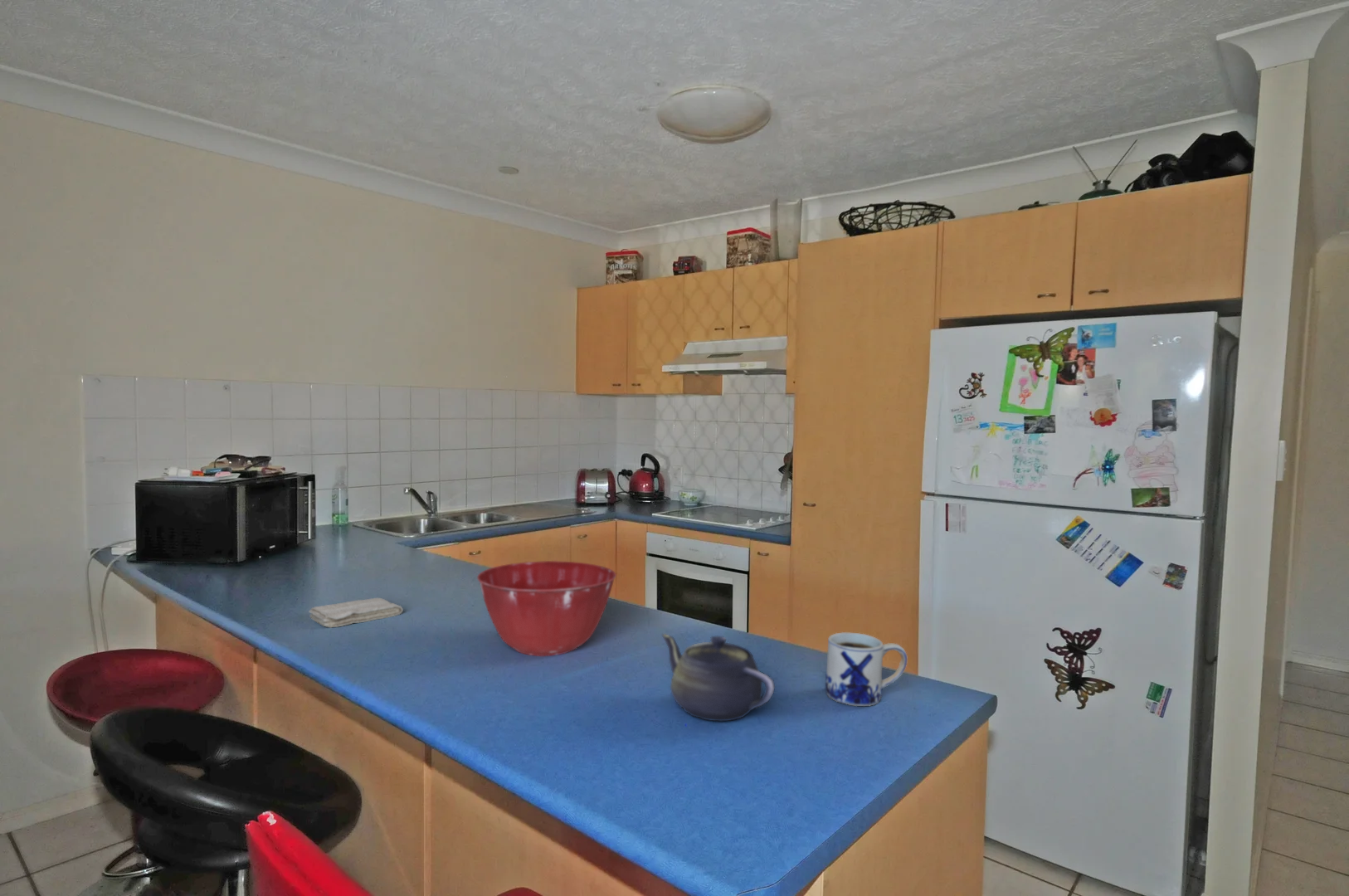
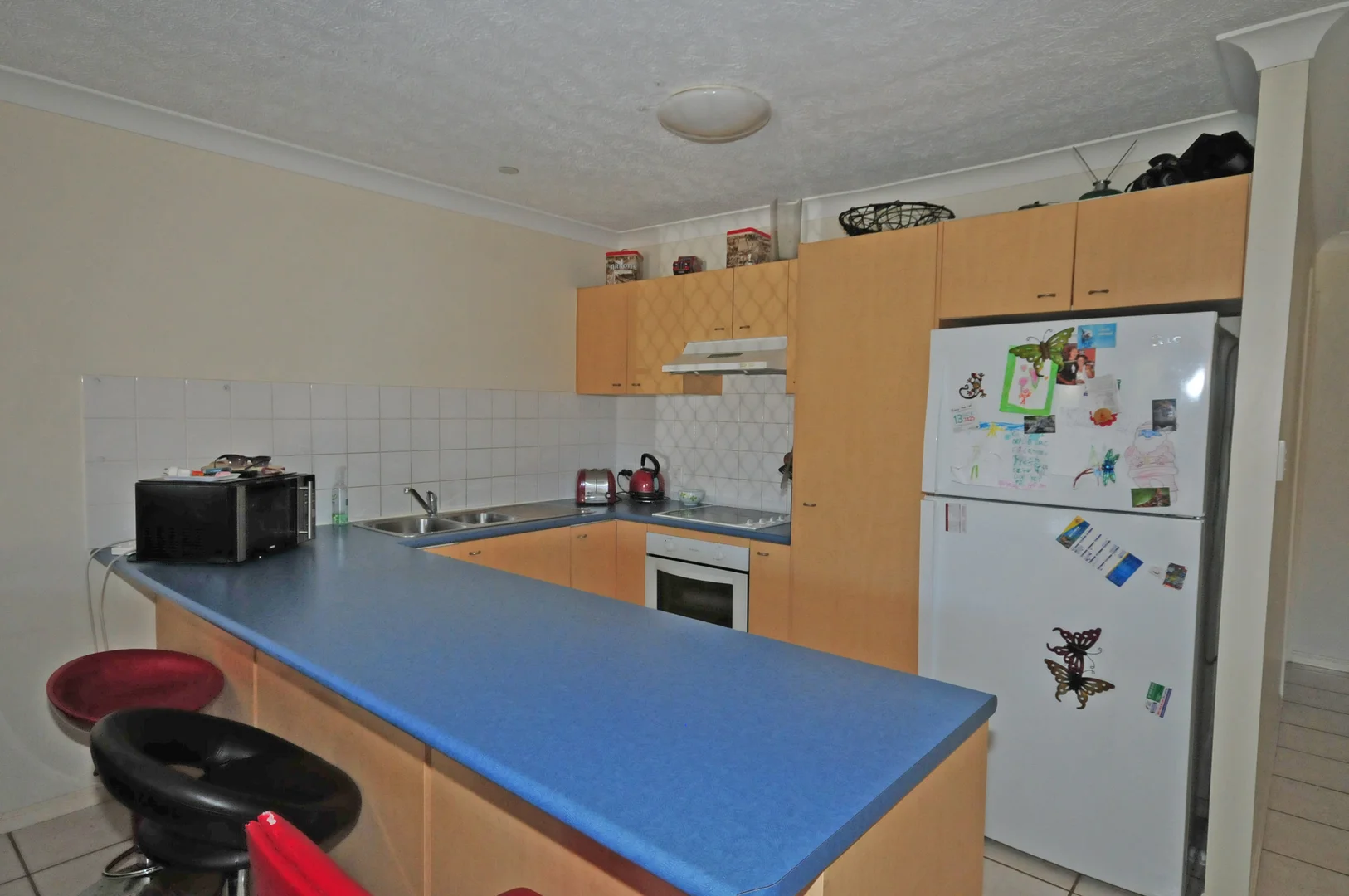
- teapot [661,633,776,722]
- mixing bowl [476,560,617,657]
- mug [825,631,908,707]
- washcloth [308,597,404,628]
